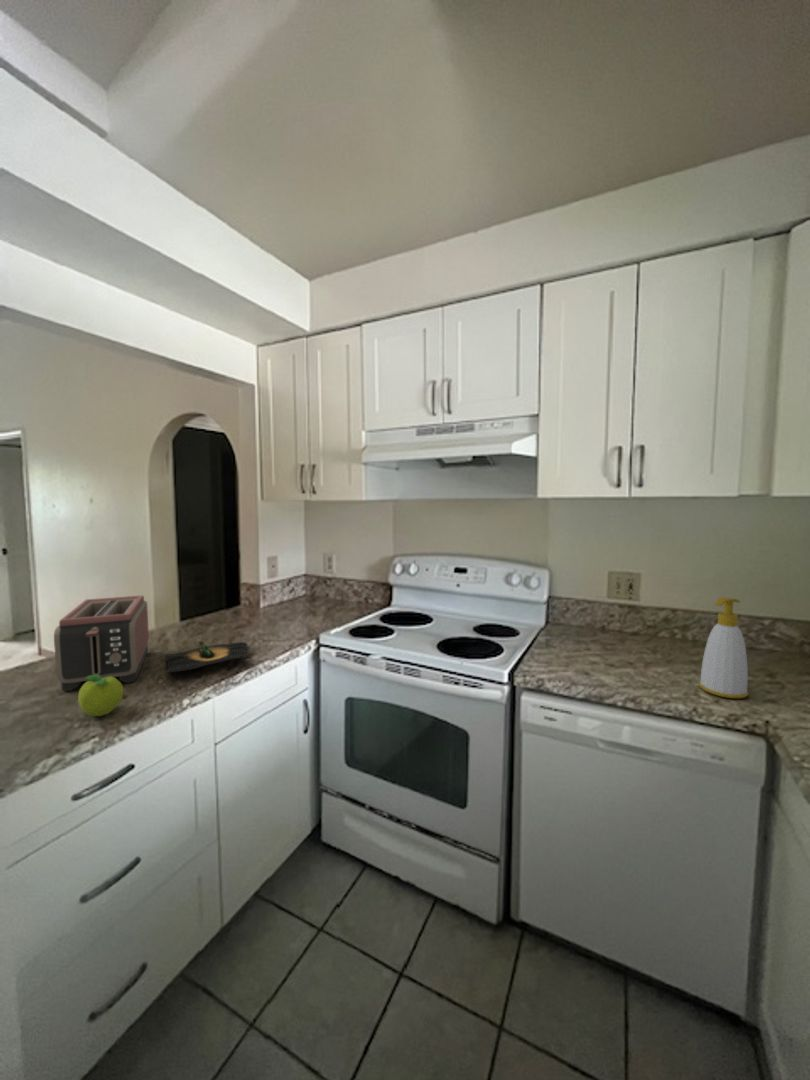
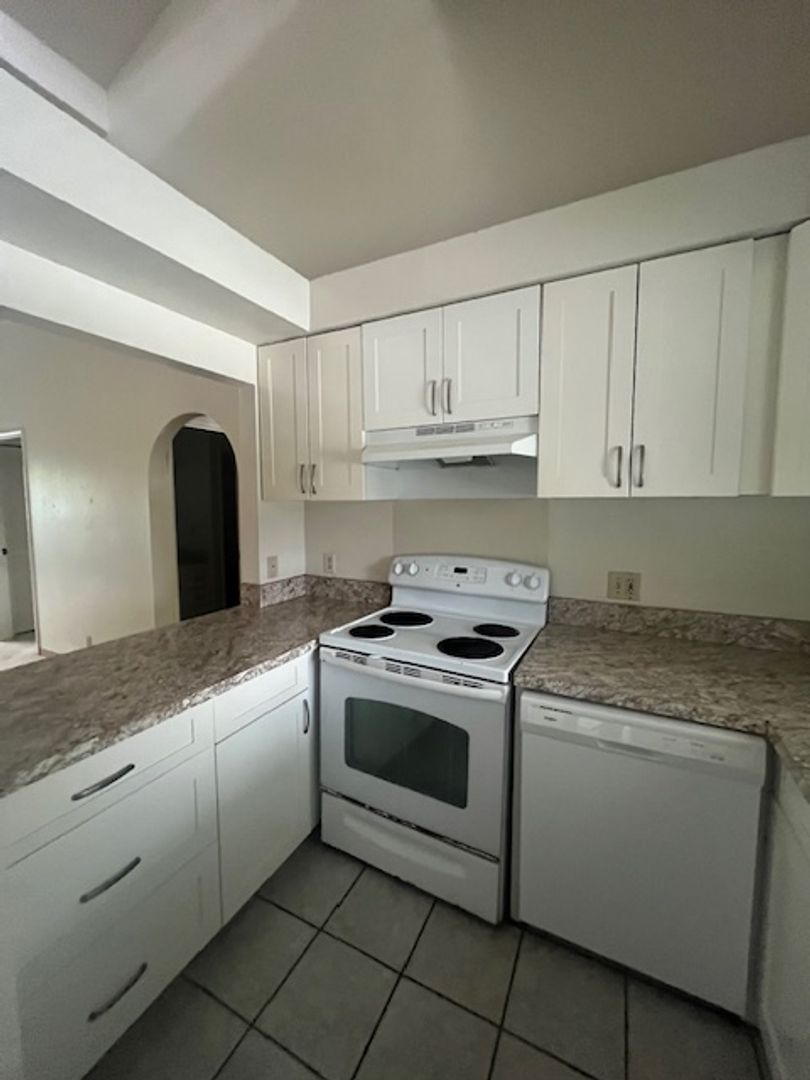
- soap bottle [698,596,750,699]
- tequila [164,640,248,673]
- fruit [77,675,124,717]
- toaster [53,594,150,692]
